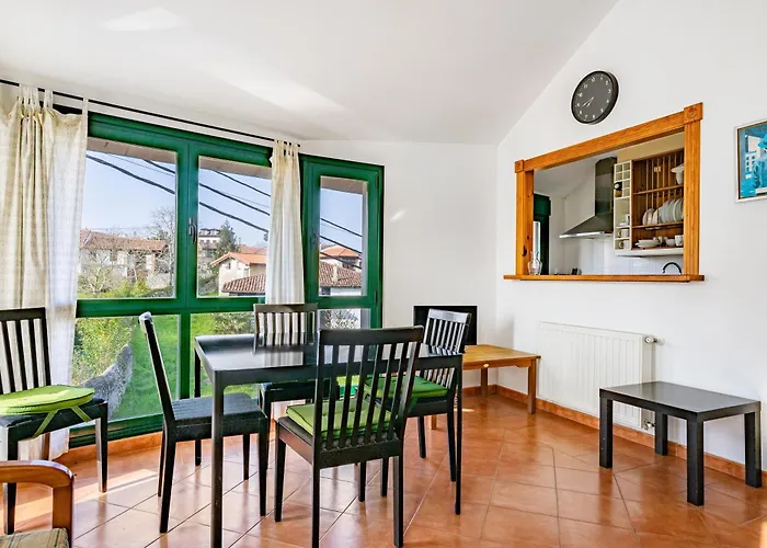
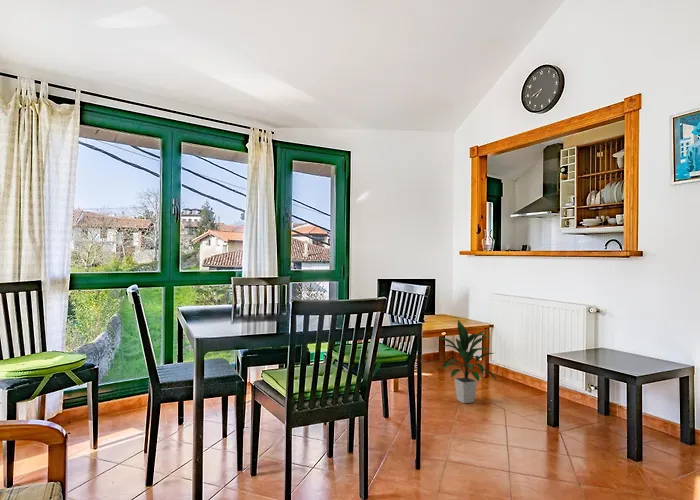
+ indoor plant [438,319,498,404]
